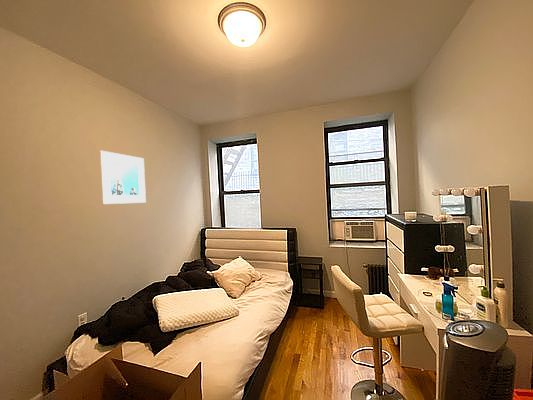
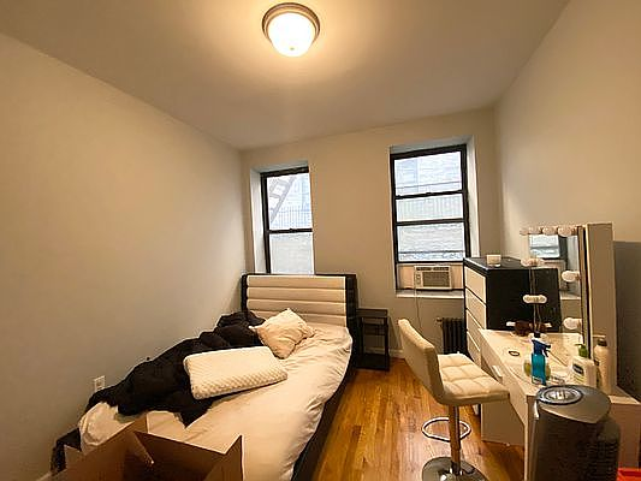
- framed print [99,150,147,205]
